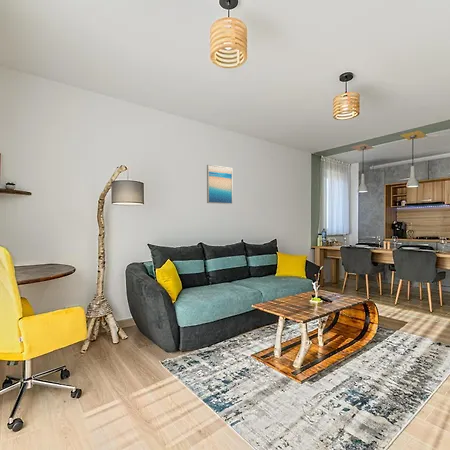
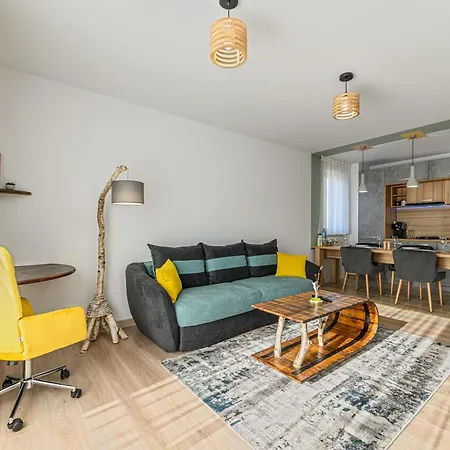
- wall art [206,164,233,205]
